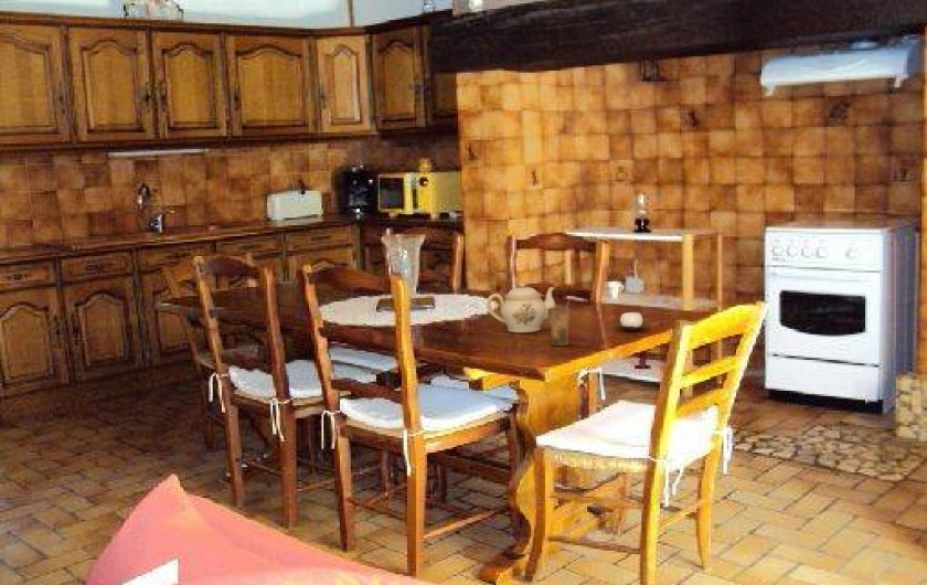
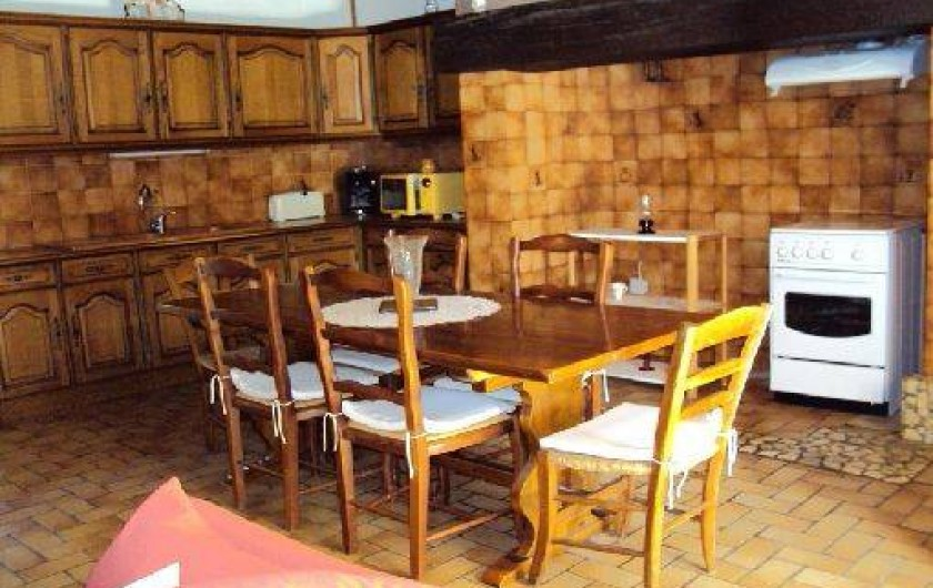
- cup [614,311,650,331]
- cup [547,298,572,347]
- teapot [486,283,556,333]
